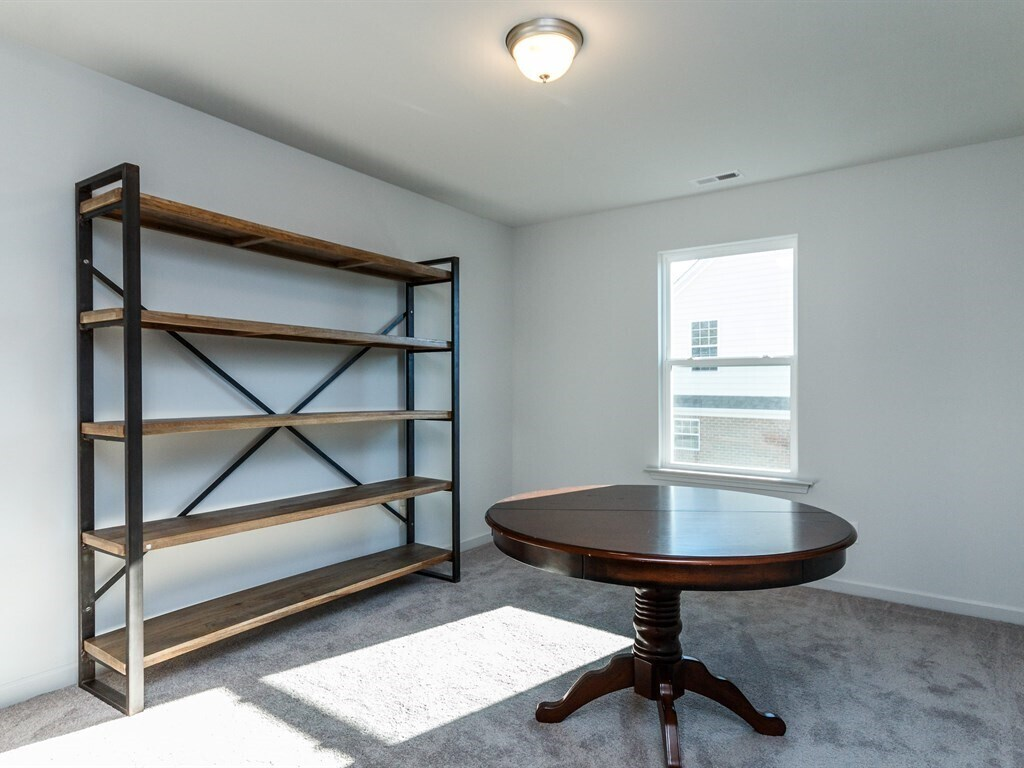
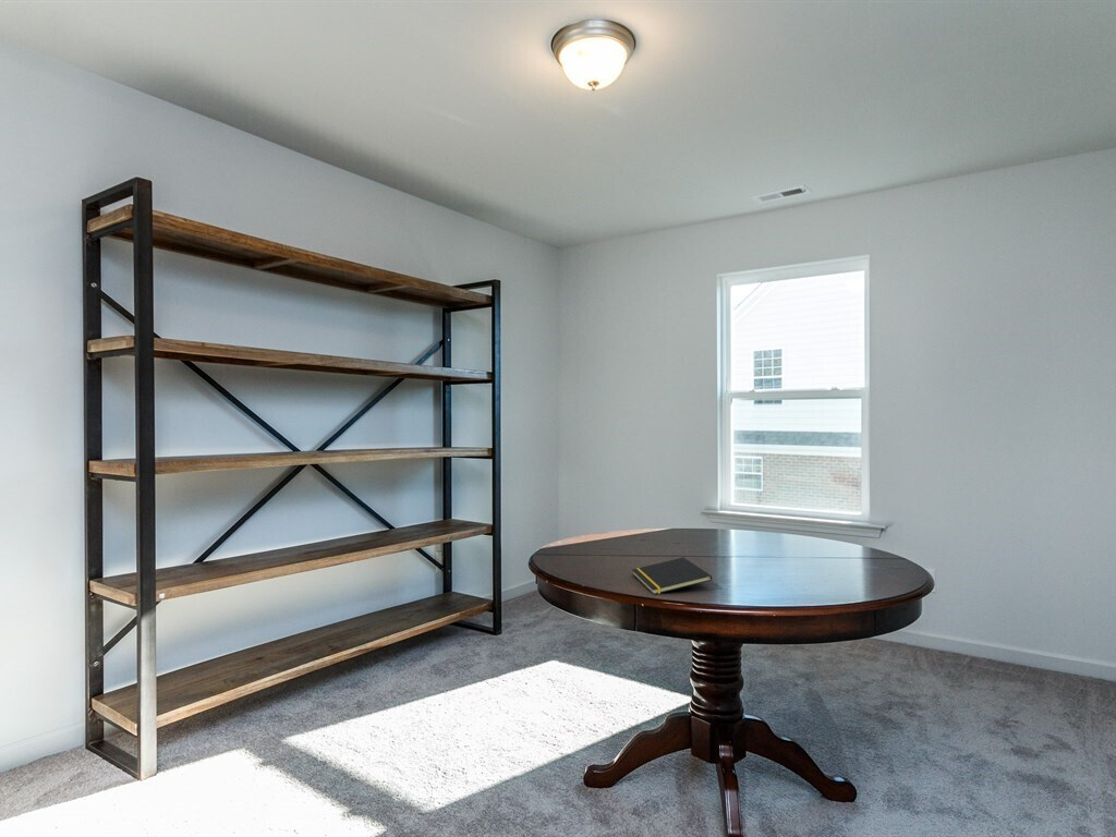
+ notepad [631,557,713,595]
